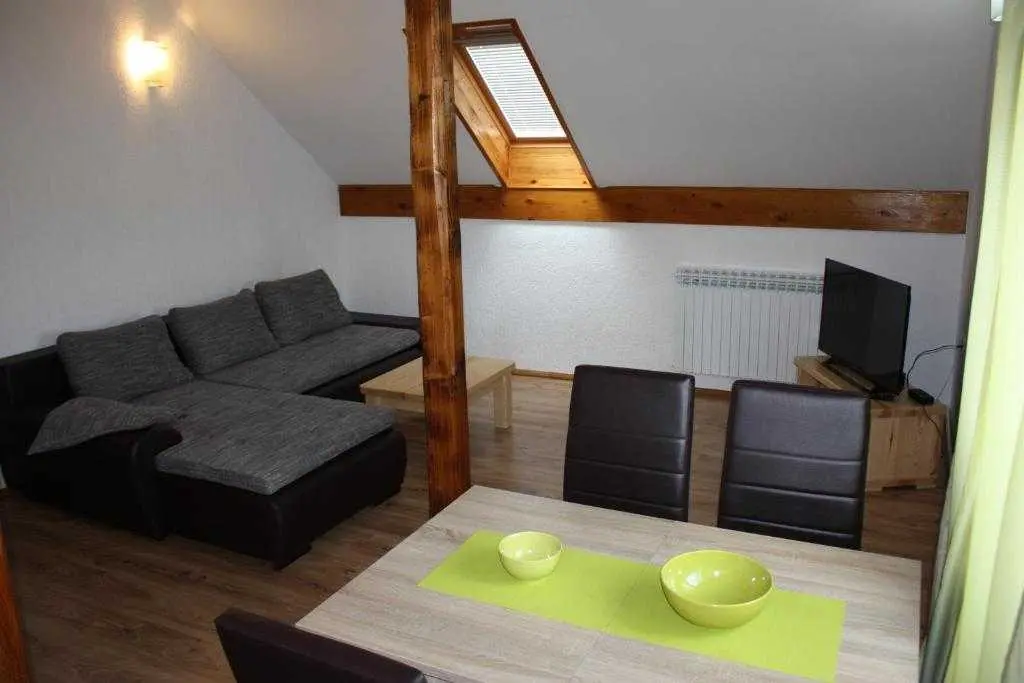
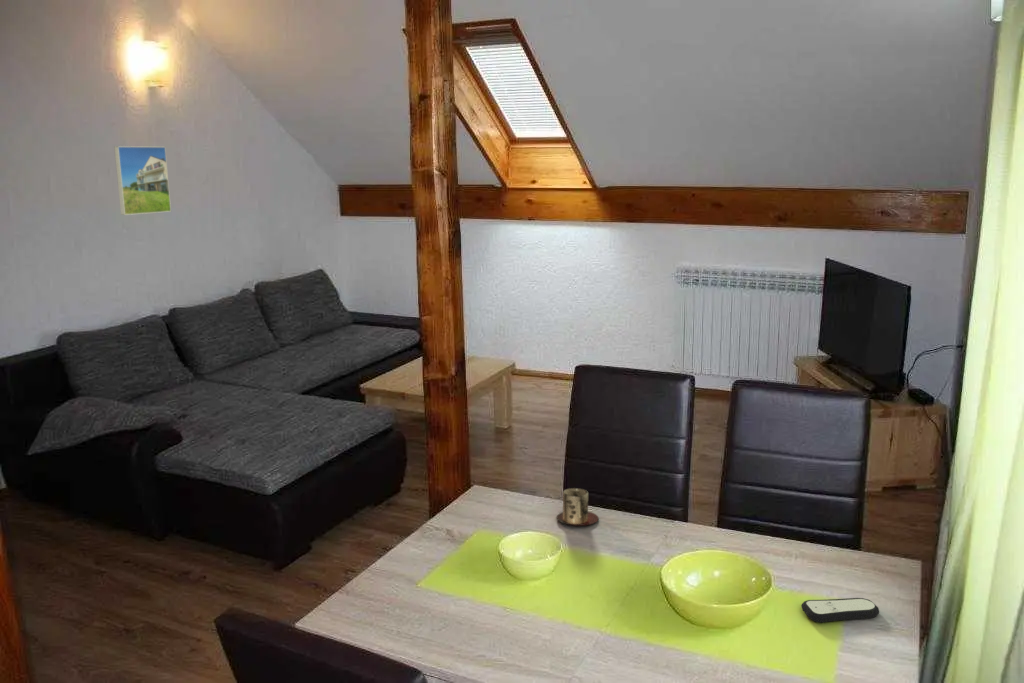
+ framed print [113,145,172,216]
+ remote control [800,597,880,623]
+ mug [556,487,600,527]
